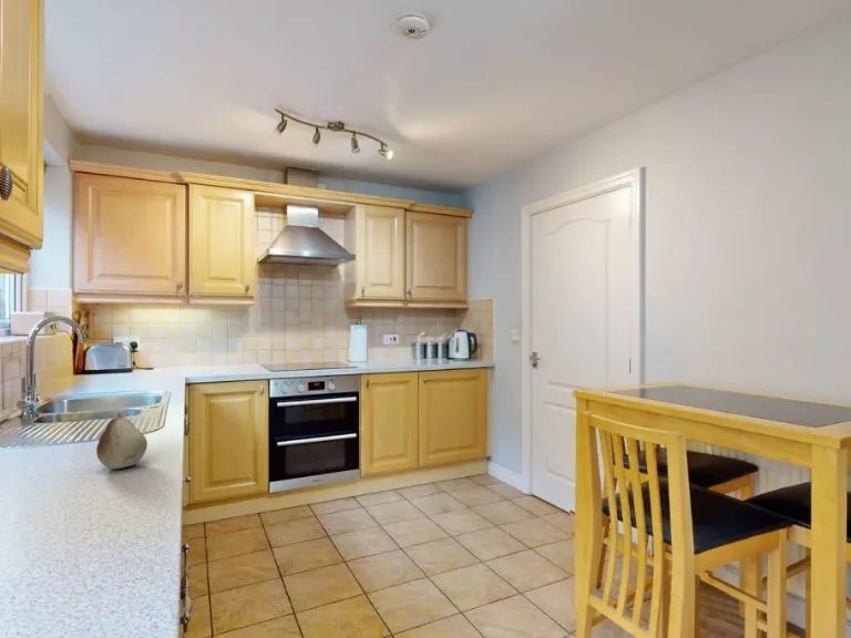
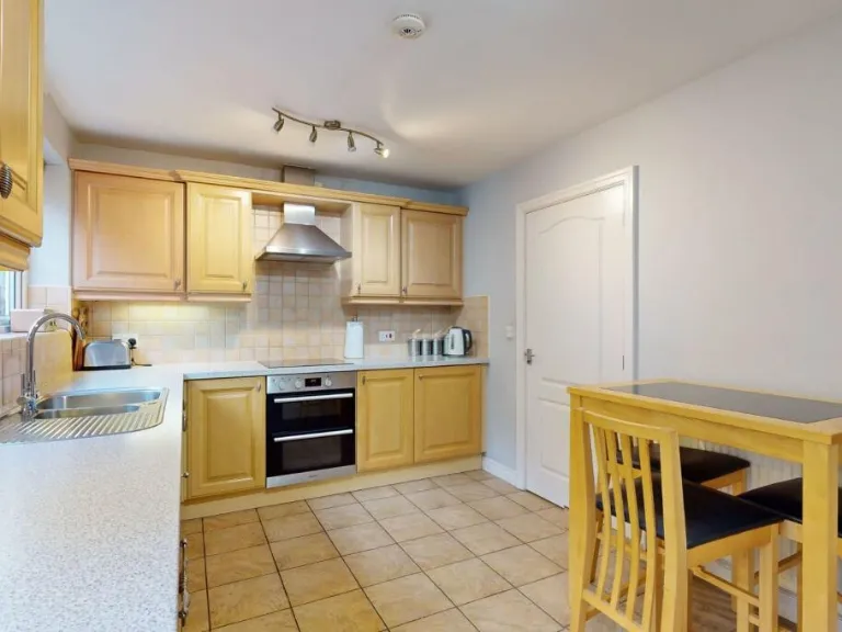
- fruit [95,412,148,470]
